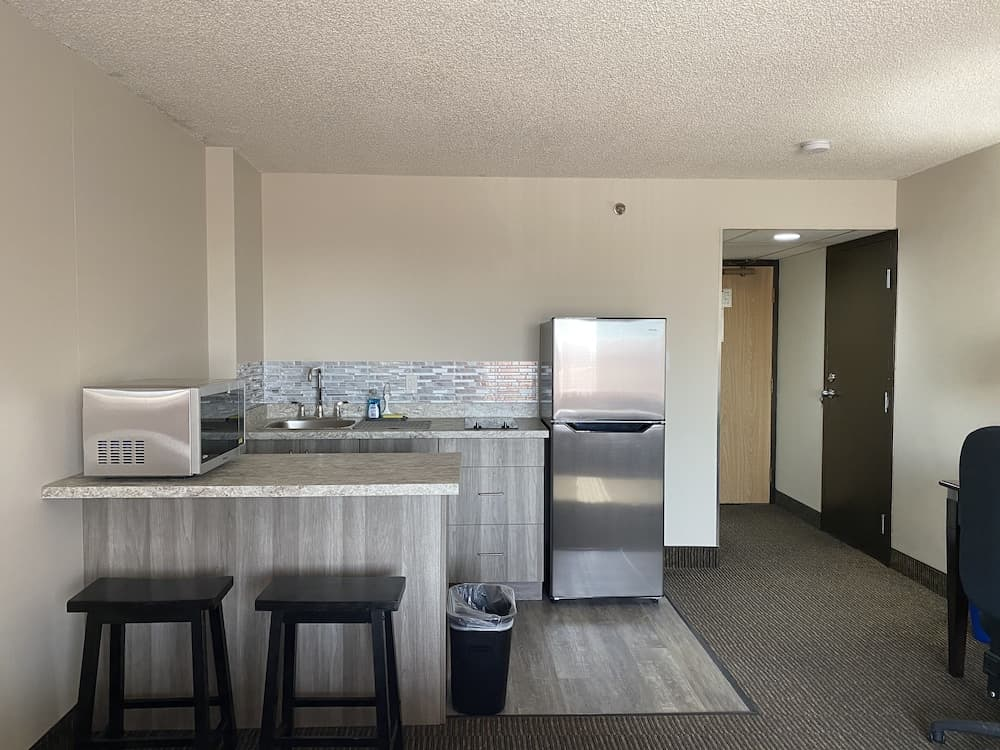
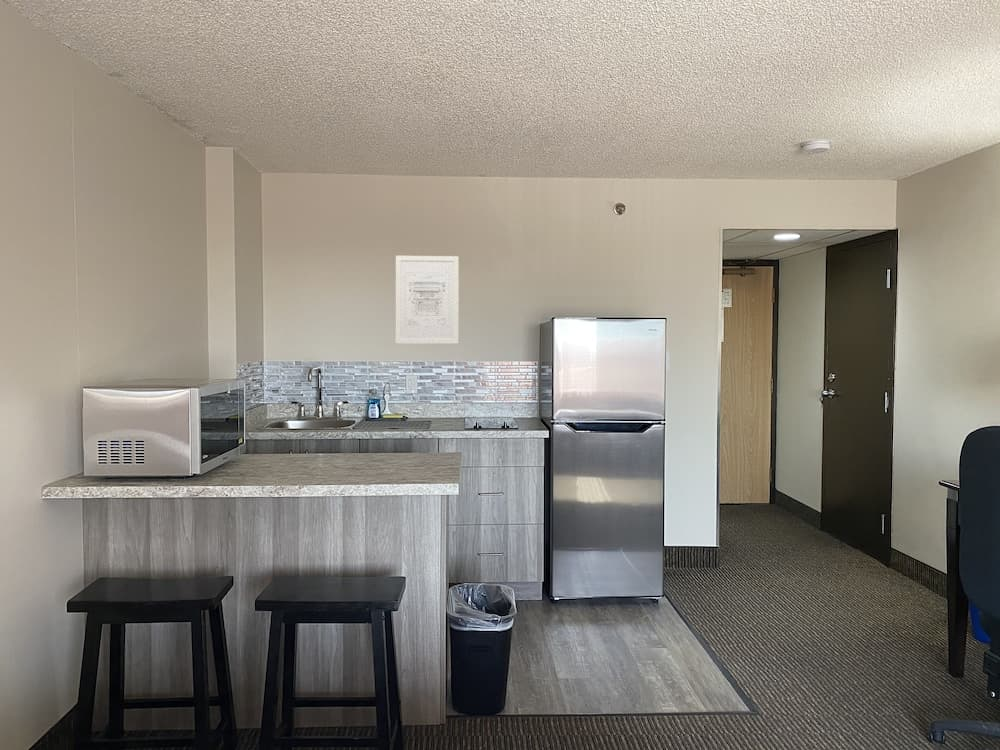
+ wall art [395,255,460,345]
